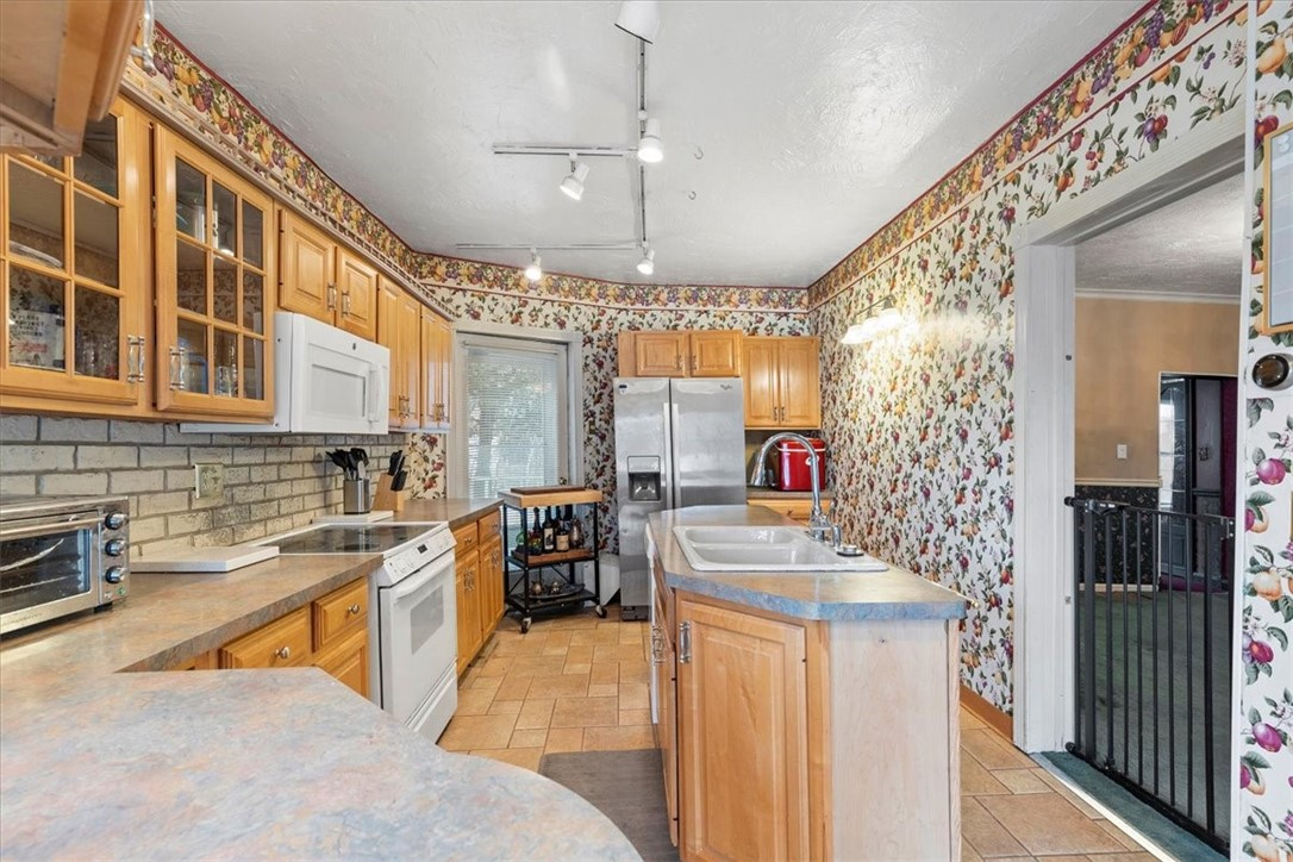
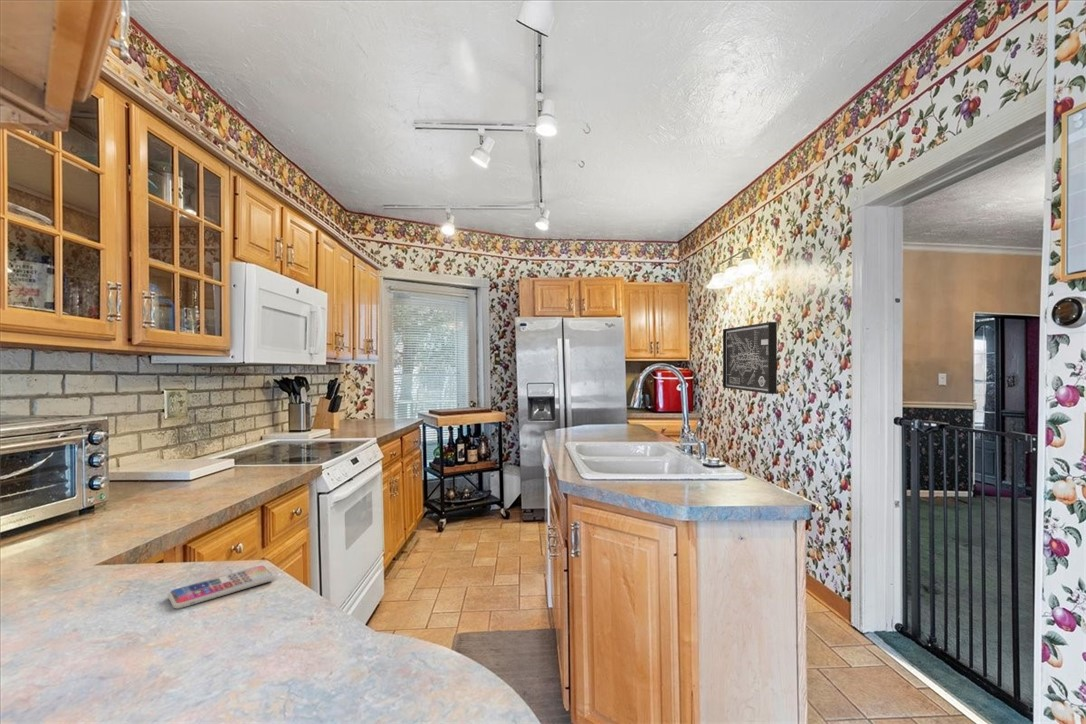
+ wall art [722,321,778,395]
+ smartphone [167,565,276,610]
